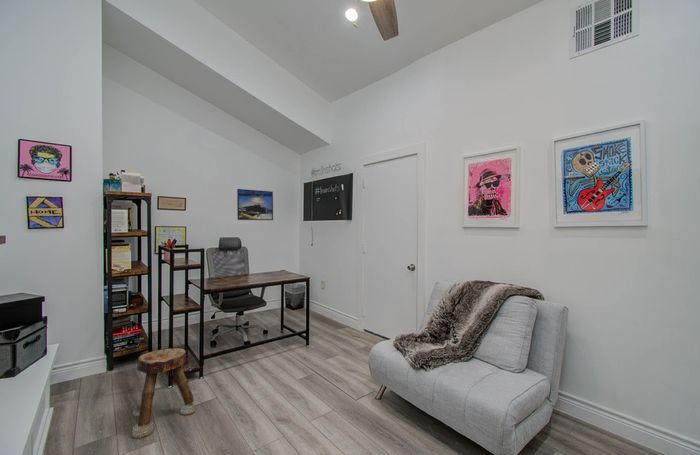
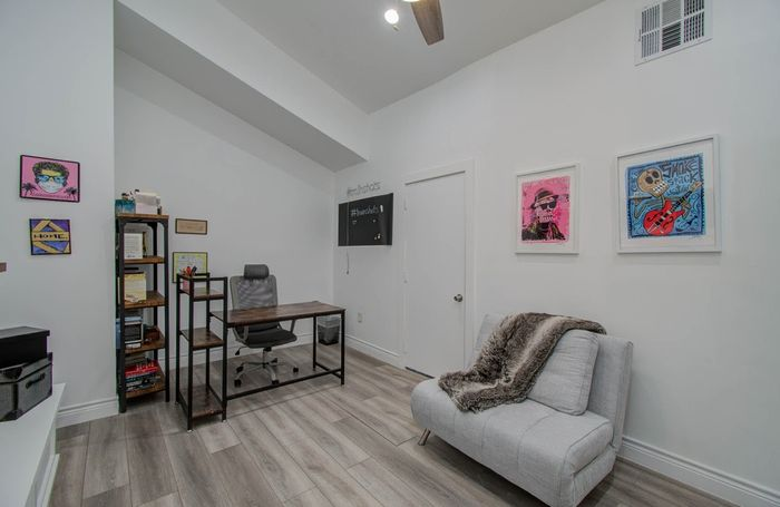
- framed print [236,188,274,221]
- stool [131,348,196,439]
